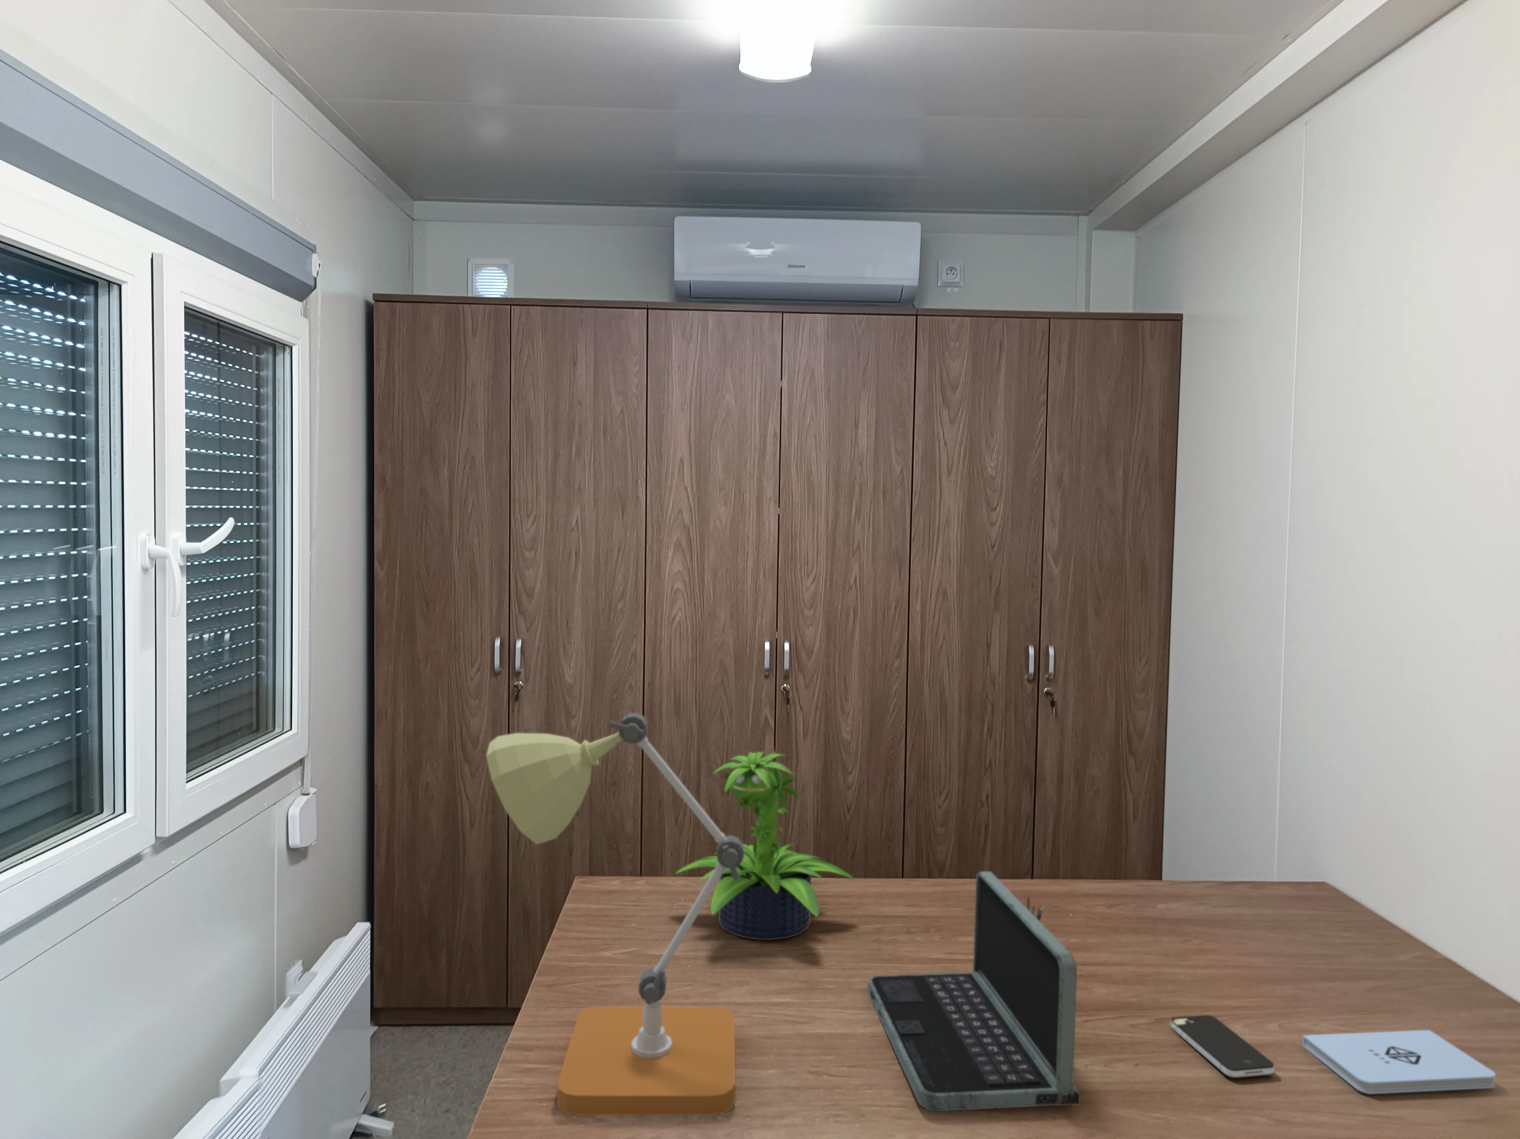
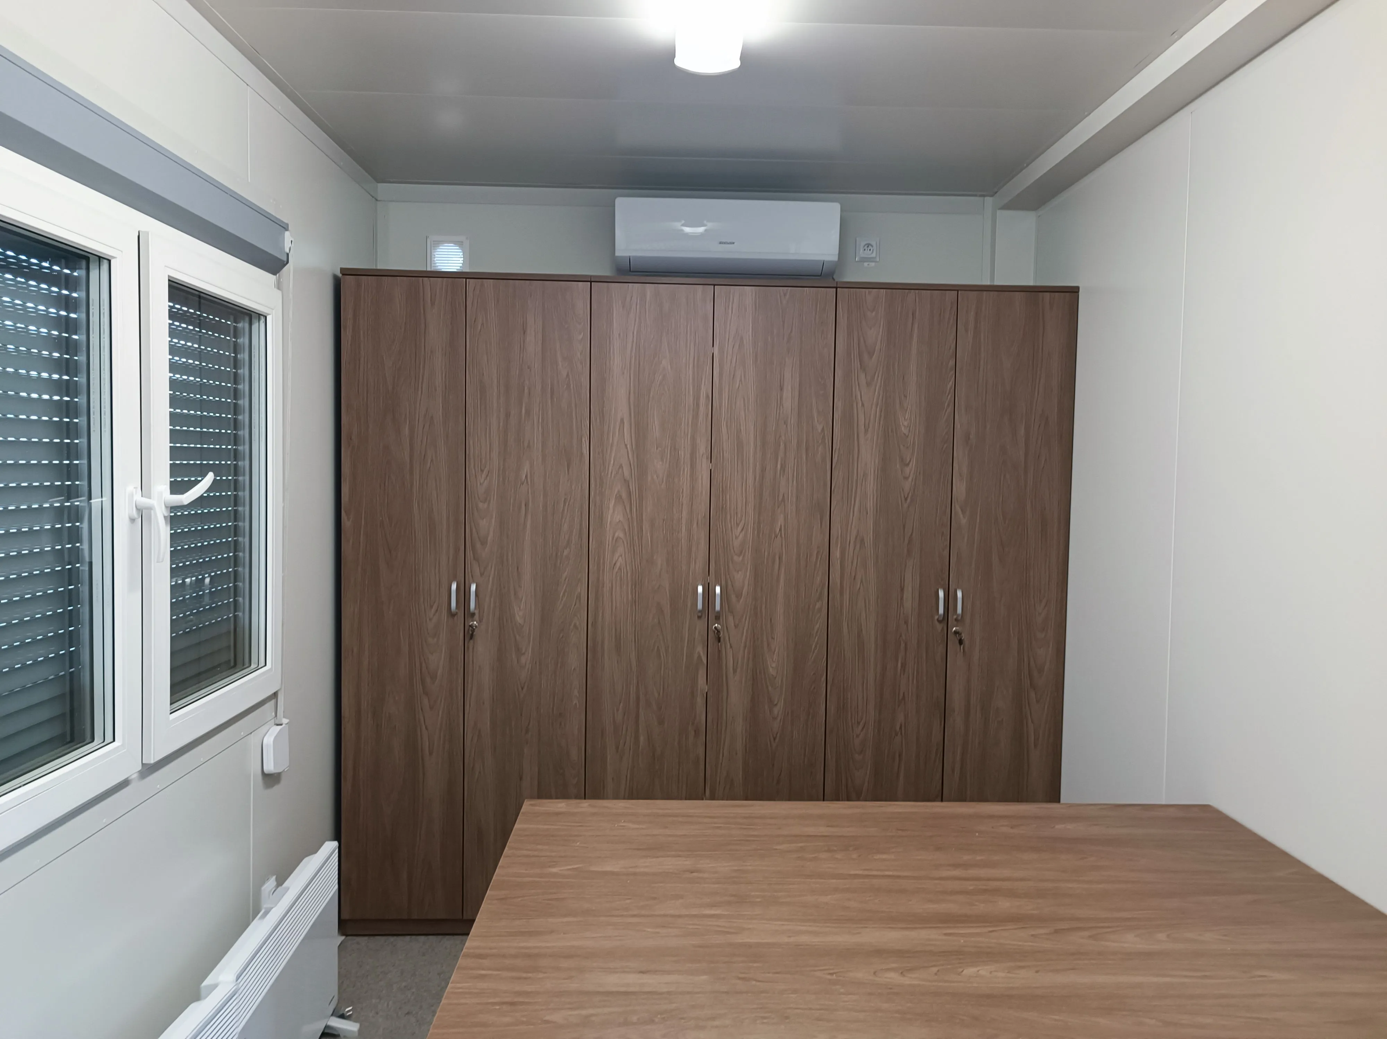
- laptop [868,871,1081,1111]
- pencil box [1013,891,1044,921]
- notepad [1302,1030,1496,1095]
- potted plant [675,751,855,940]
- desk lamp [486,713,744,1115]
- smartphone [1171,1015,1275,1079]
